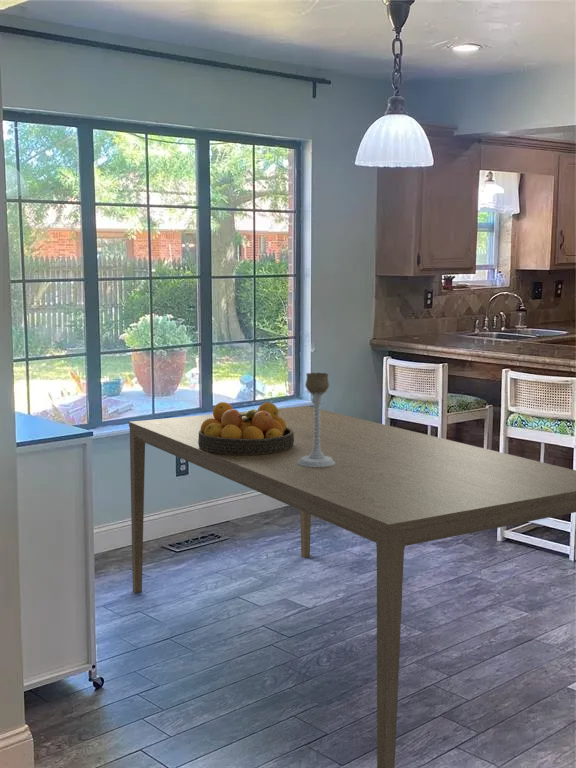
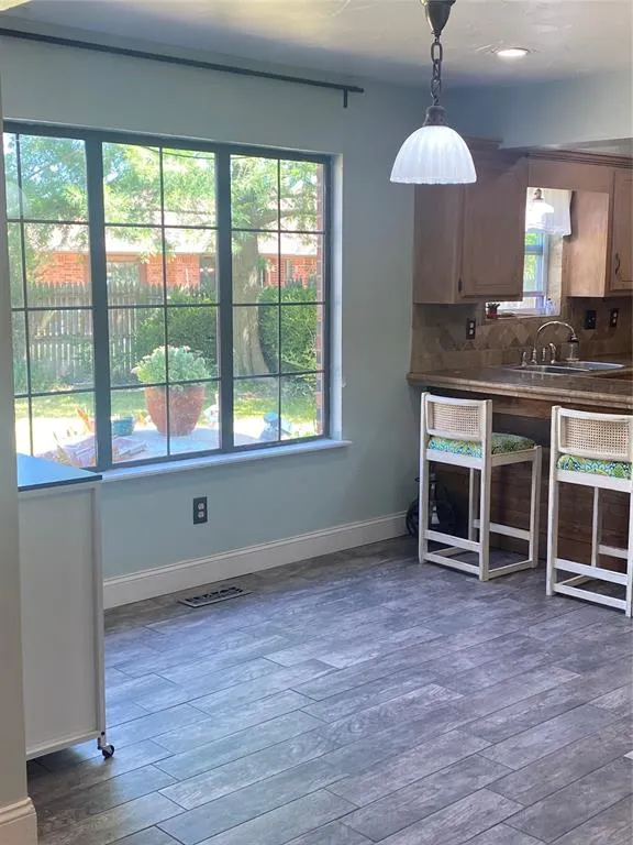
- candle holder [298,372,335,467]
- dining table [128,405,576,768]
- fruit bowl [198,401,294,455]
